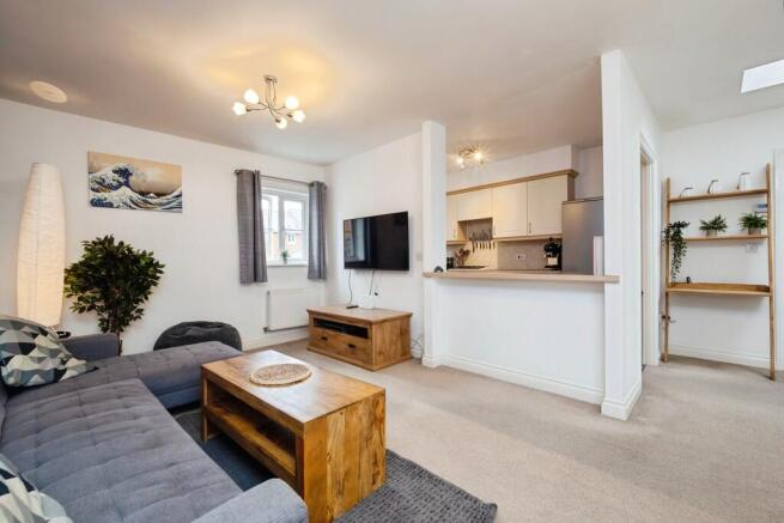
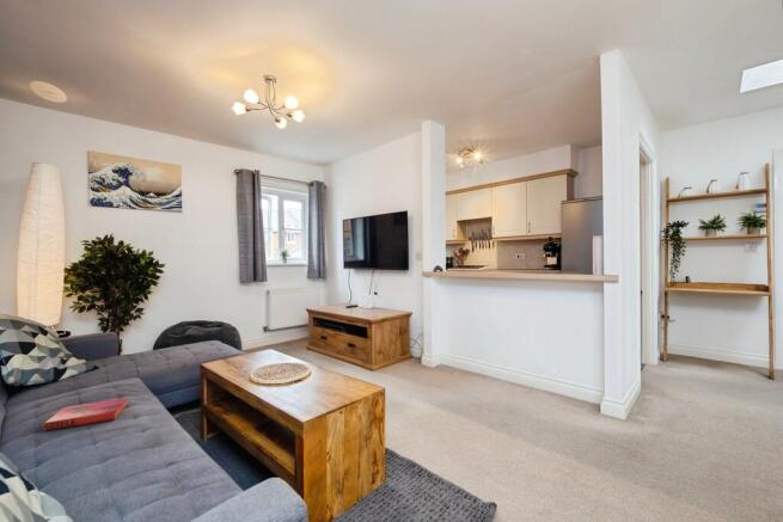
+ hardback book [43,397,128,432]
